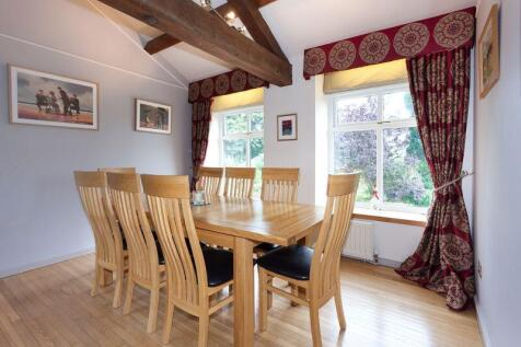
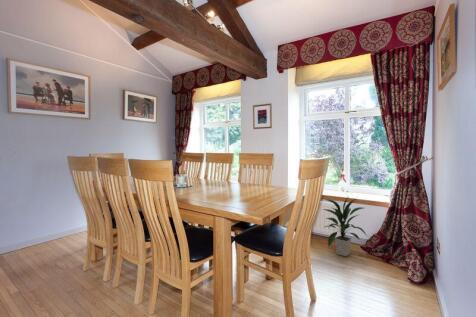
+ indoor plant [321,195,368,257]
